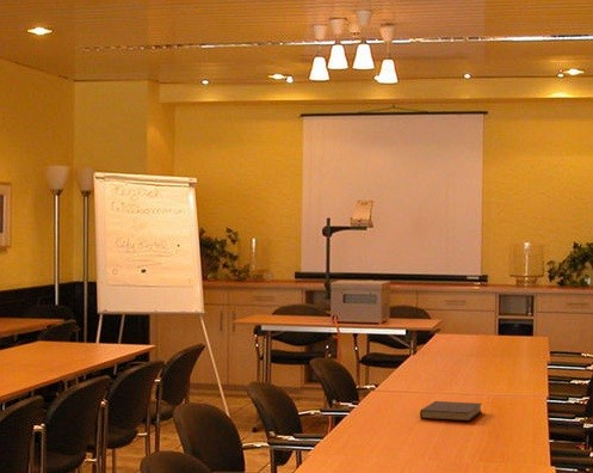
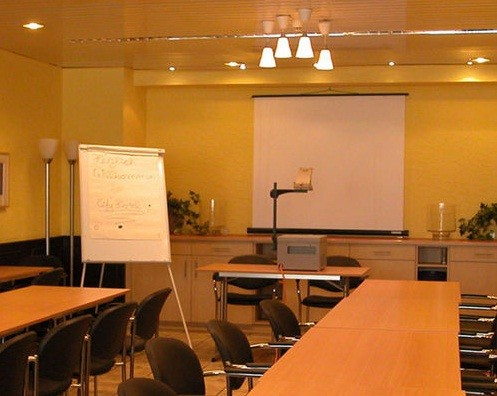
- notebook [419,400,483,422]
